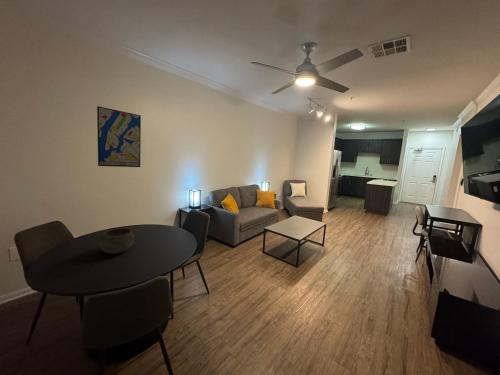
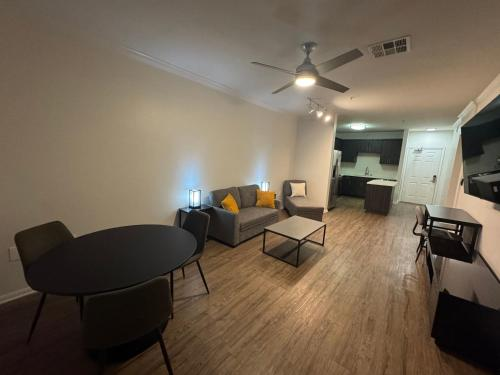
- bowl [98,227,135,255]
- wall art [96,105,142,168]
